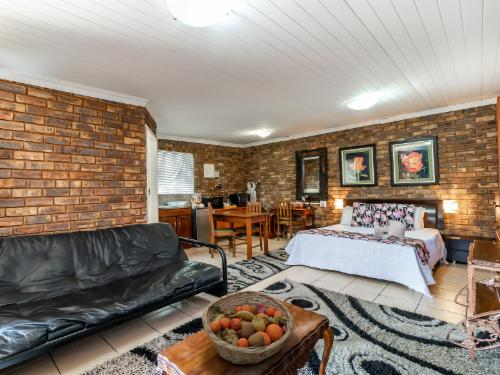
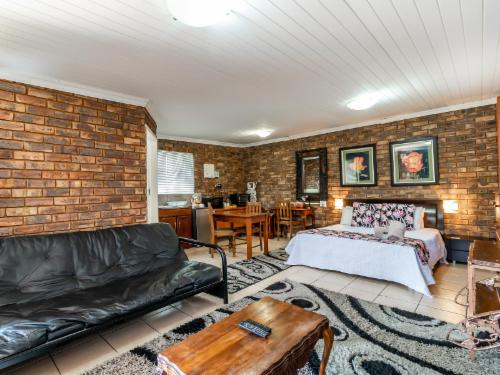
- fruit basket [201,289,295,366]
